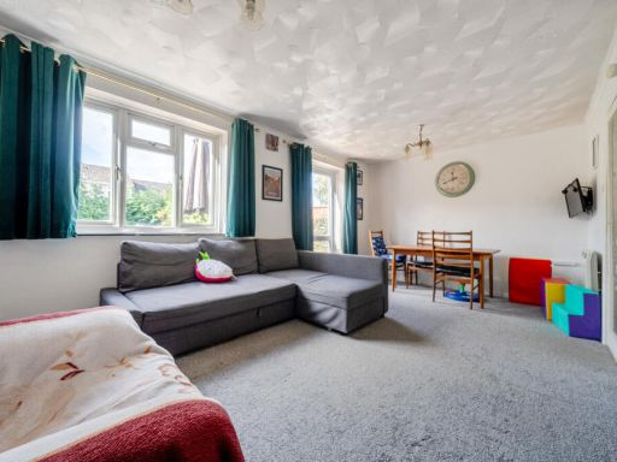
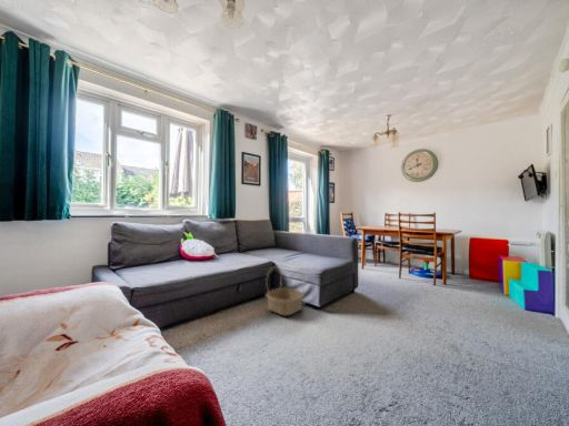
+ basket [266,266,306,317]
